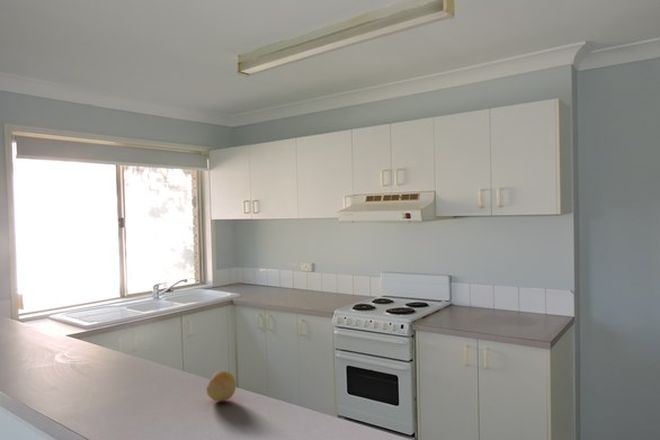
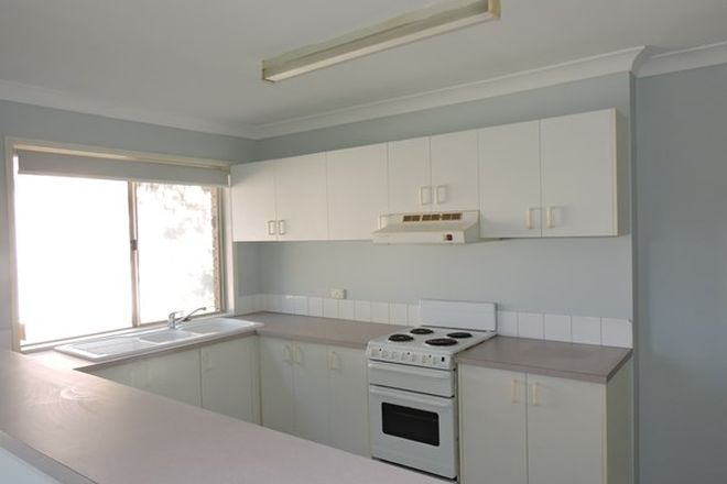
- fruit [206,370,237,402]
